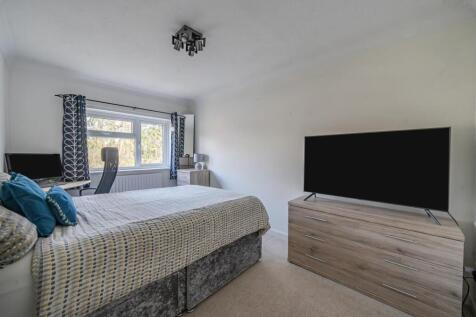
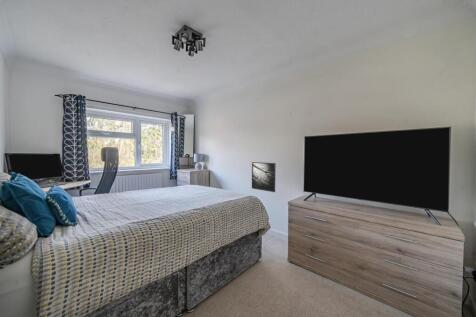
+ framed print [251,161,277,193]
